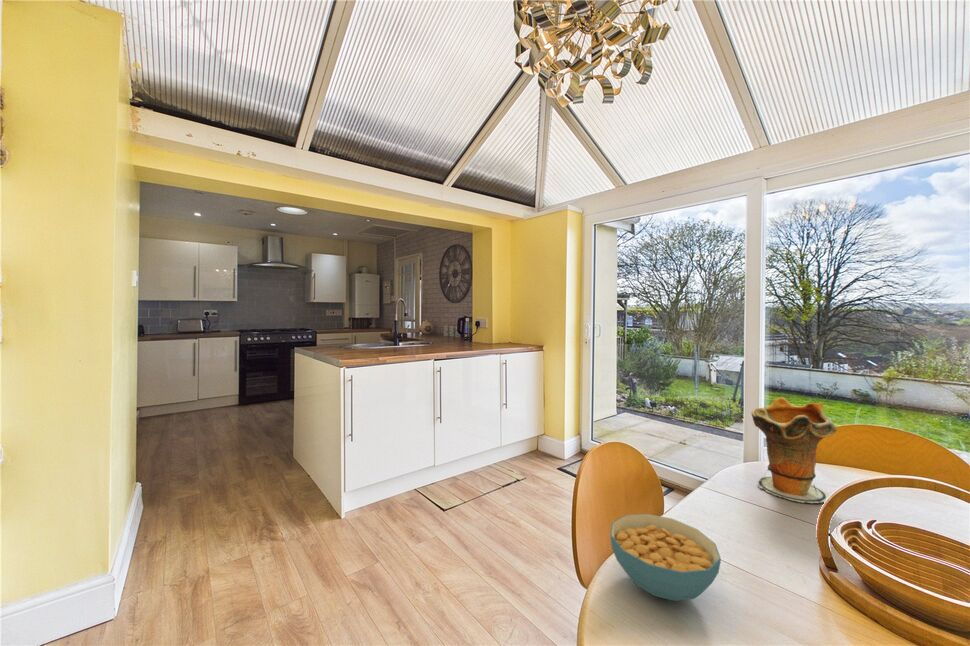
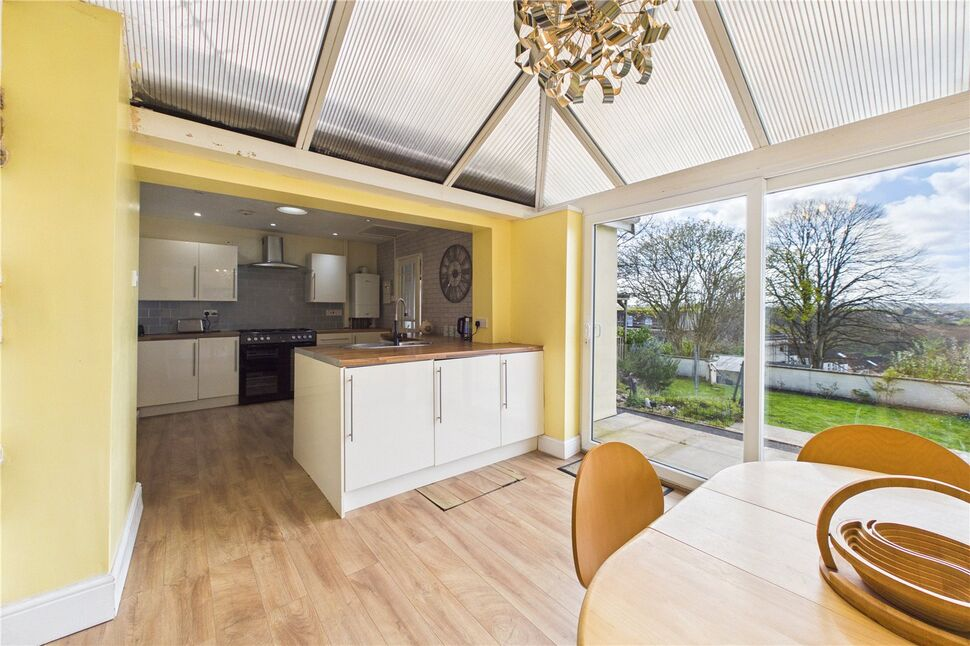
- decorative vase [750,397,838,504]
- cereal bowl [609,513,722,602]
